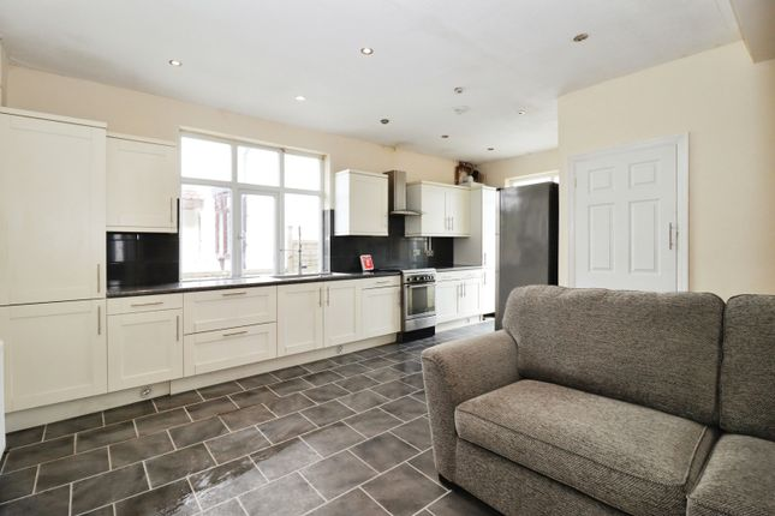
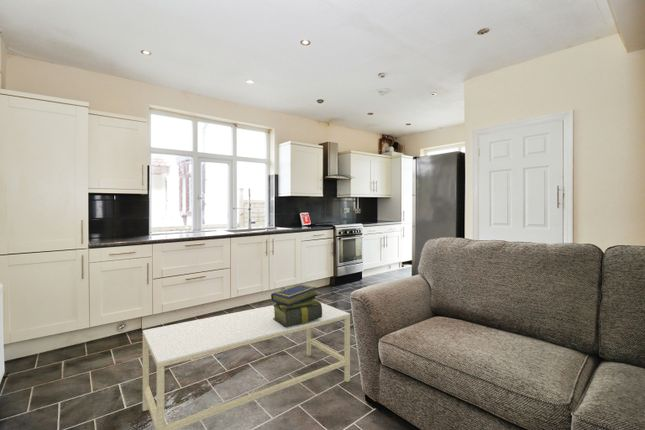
+ coffee table [142,300,351,430]
+ stack of books [270,283,322,327]
